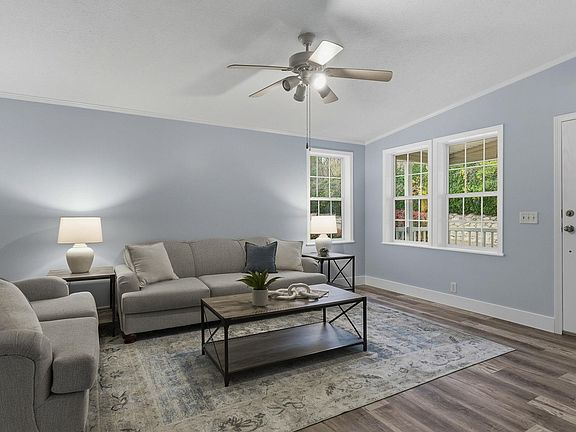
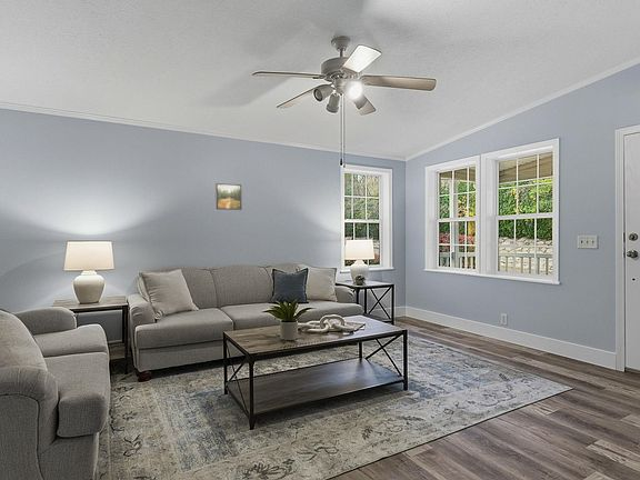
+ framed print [214,182,242,211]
